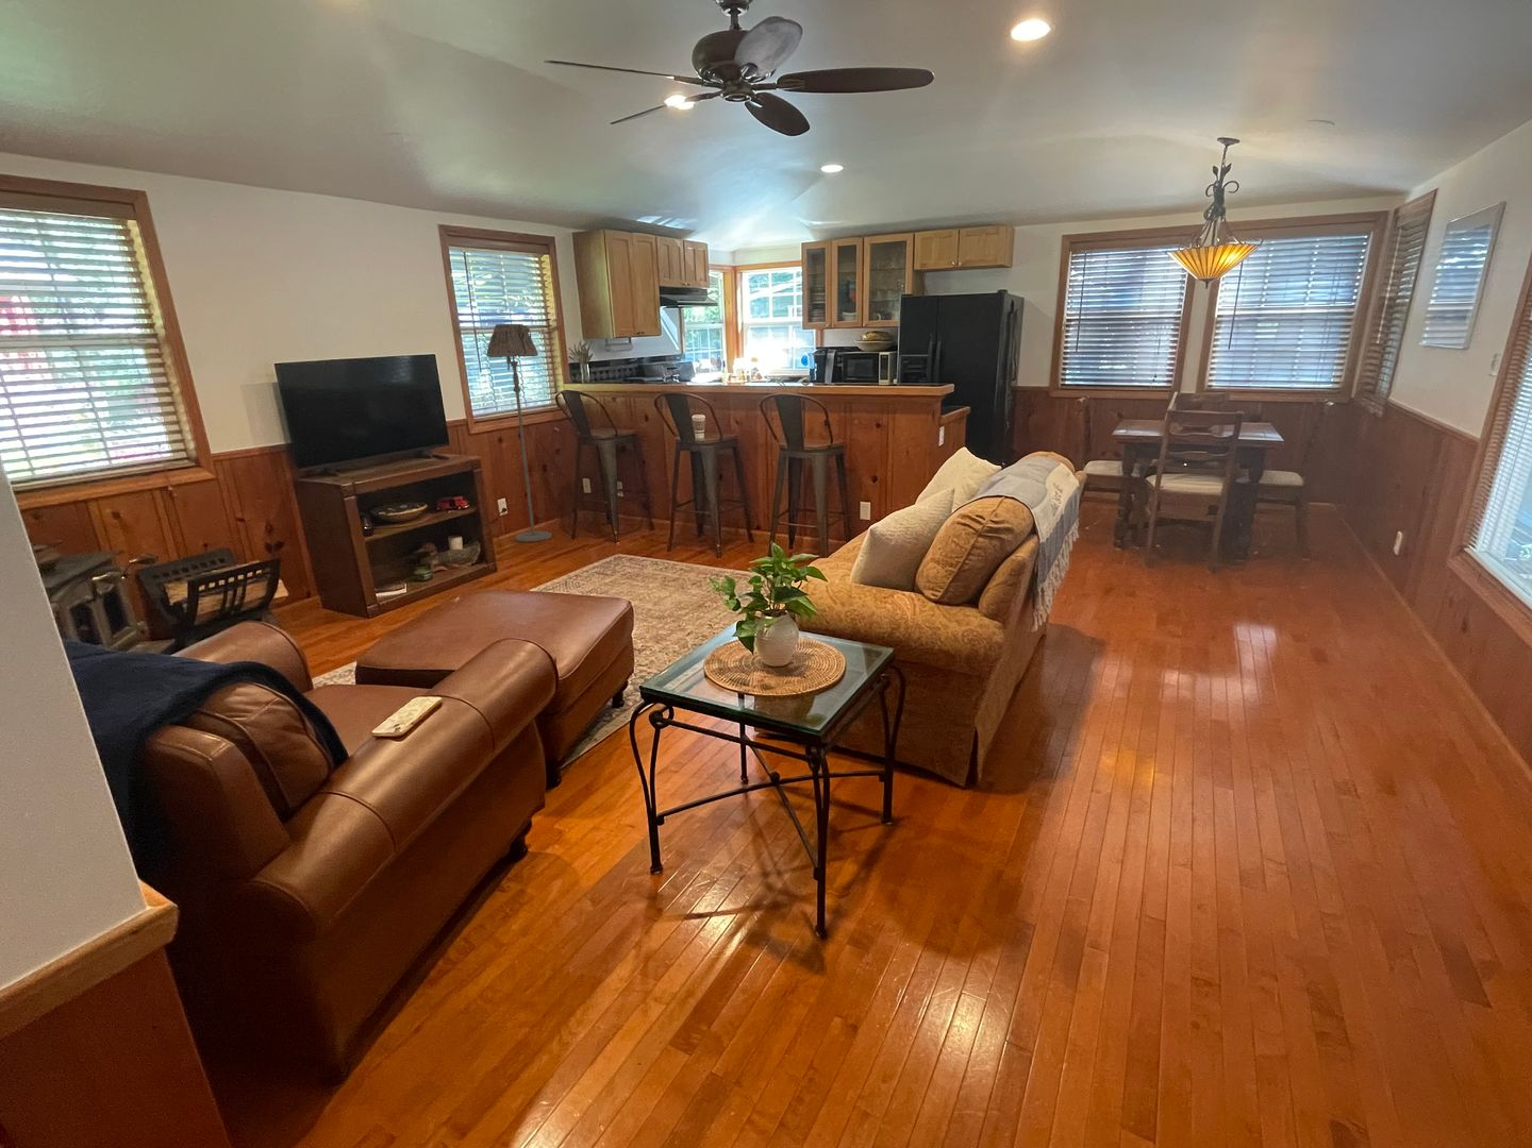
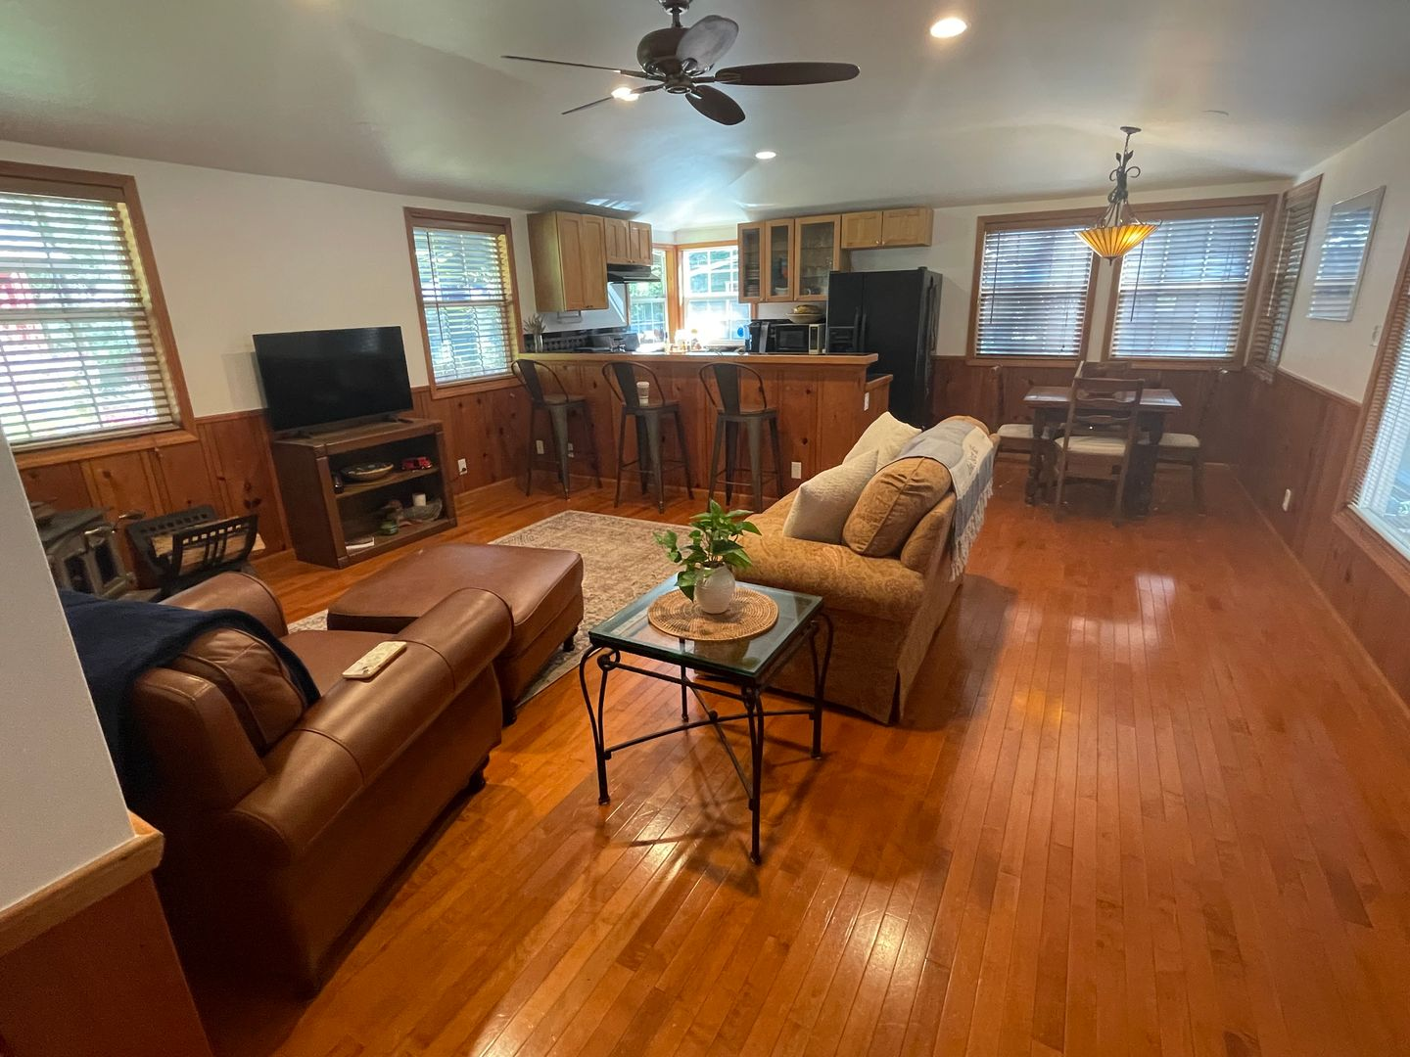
- floor lamp [486,323,554,543]
